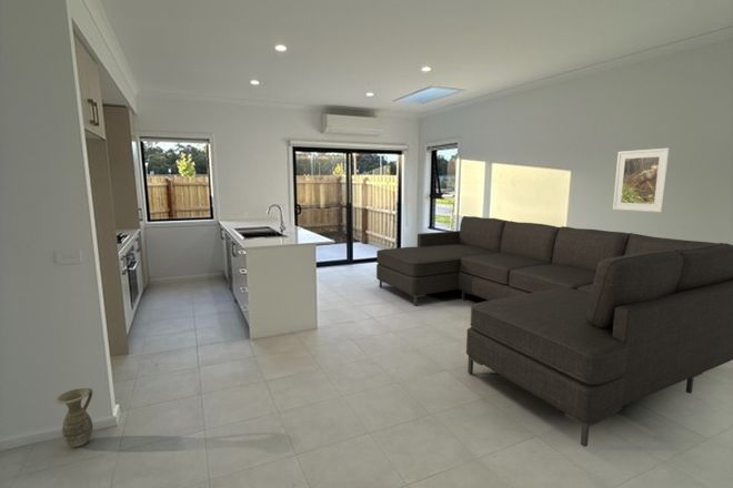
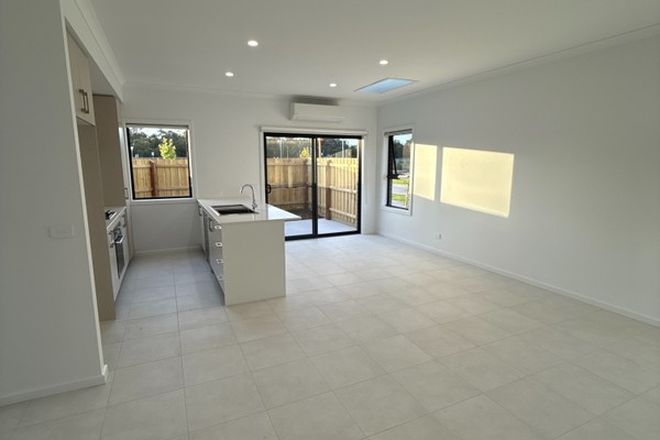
- sofa [375,215,733,448]
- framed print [612,146,671,213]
- ceramic jug [54,387,94,448]
